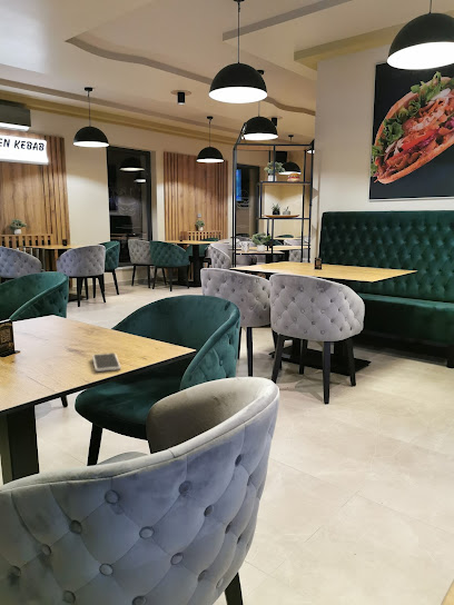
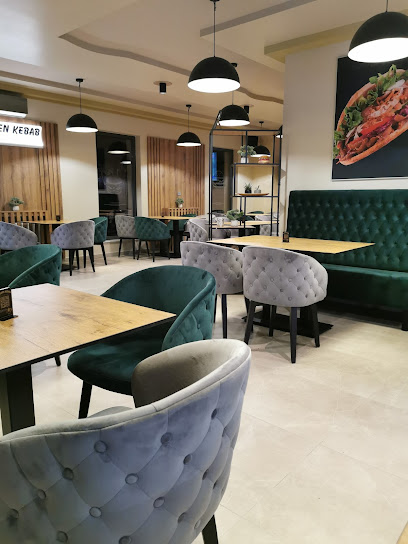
- smartphone [91,351,122,373]
